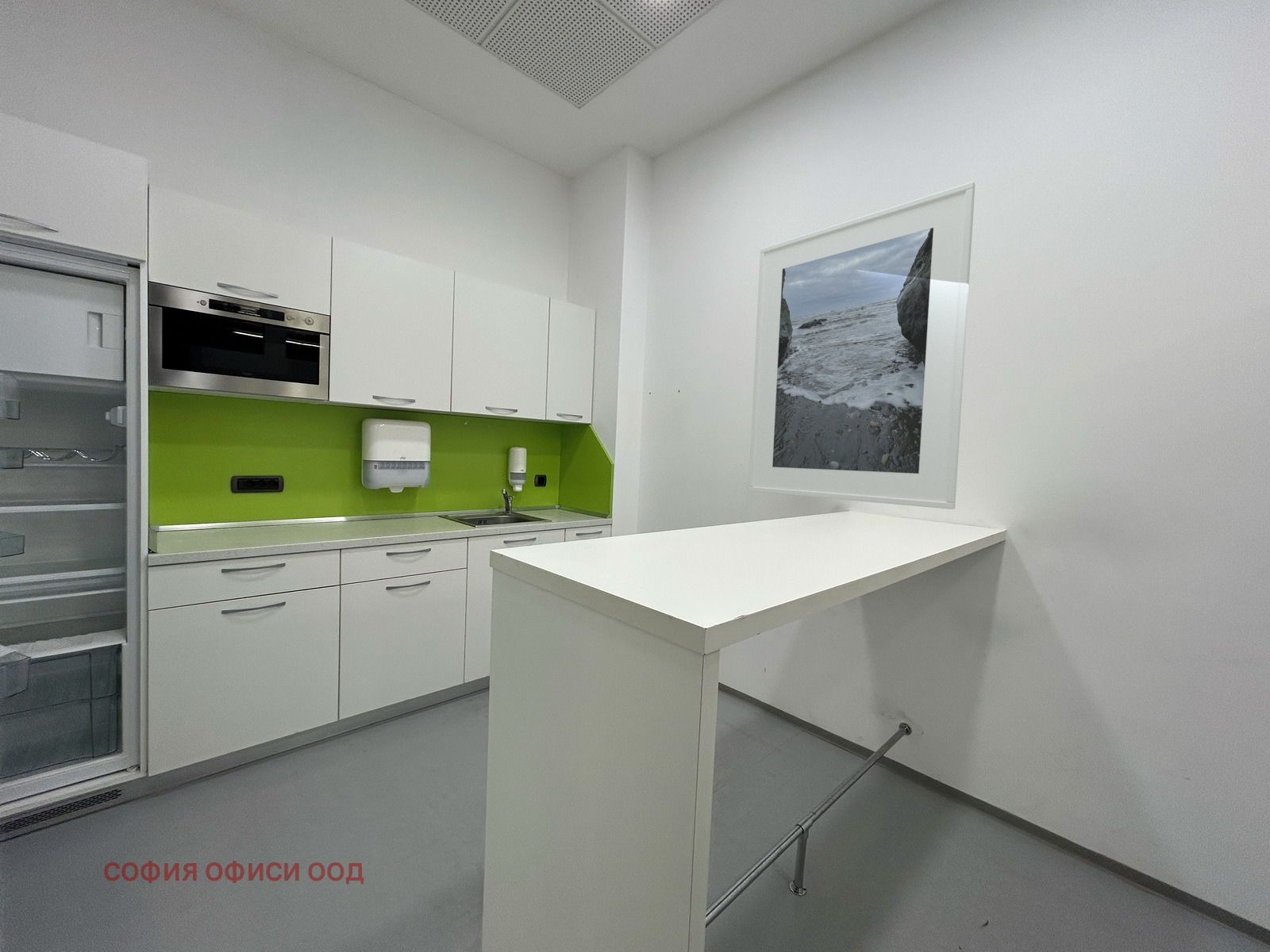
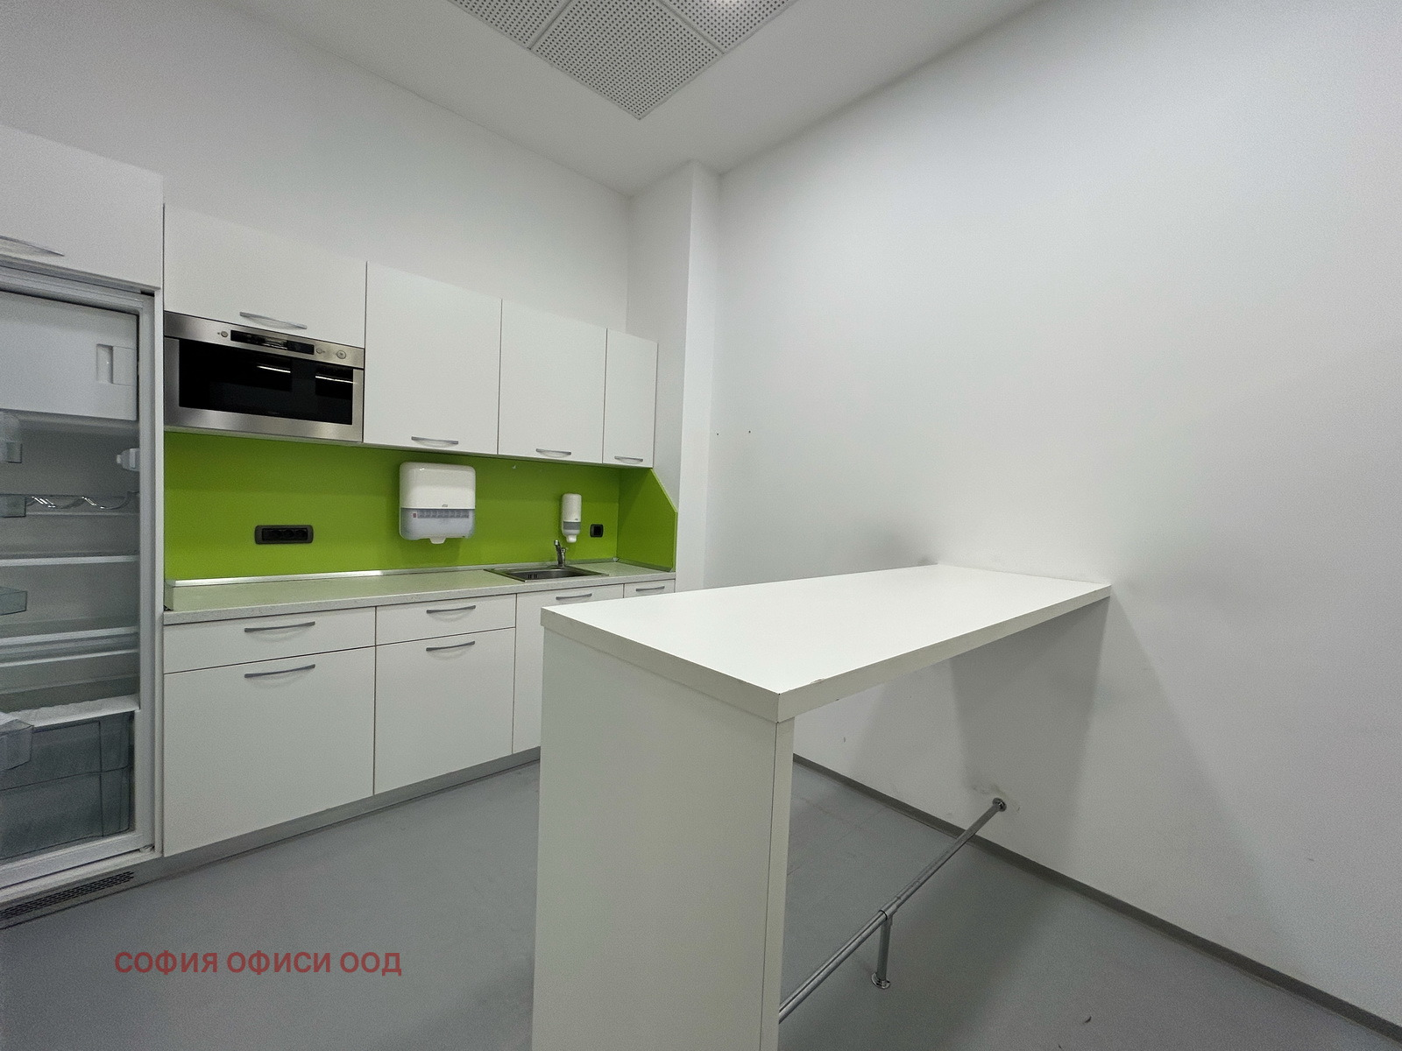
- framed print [748,181,976,510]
